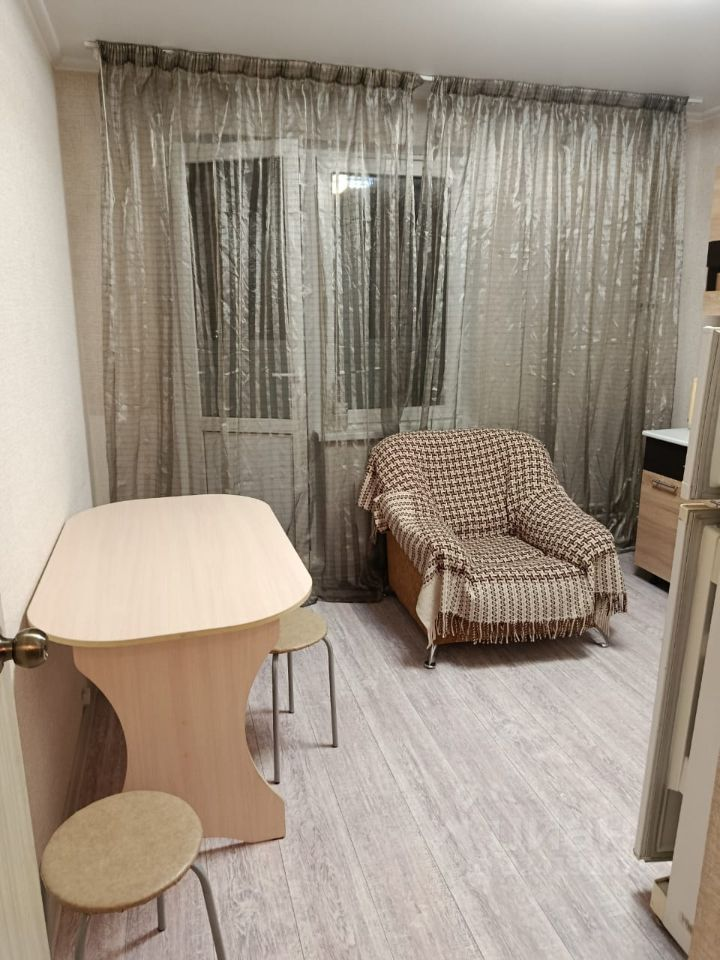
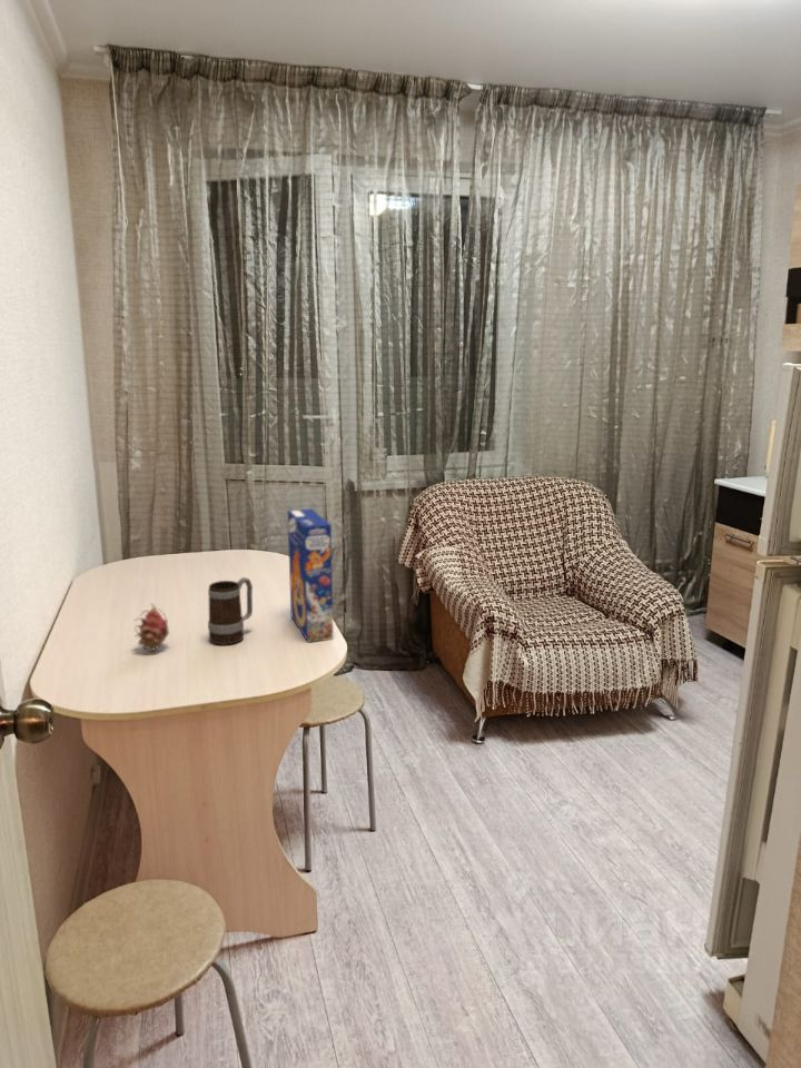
+ cereal box [286,507,335,643]
+ fruit [134,602,170,653]
+ mug [207,576,254,646]
